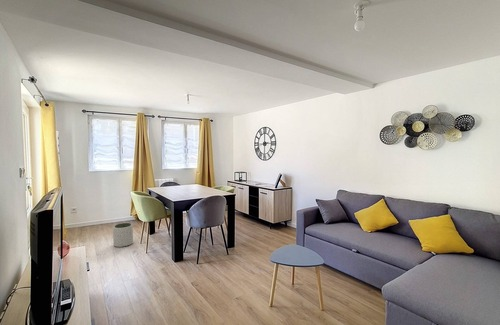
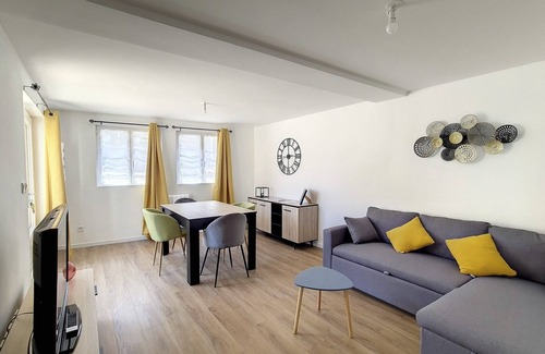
- plant pot [112,222,134,248]
